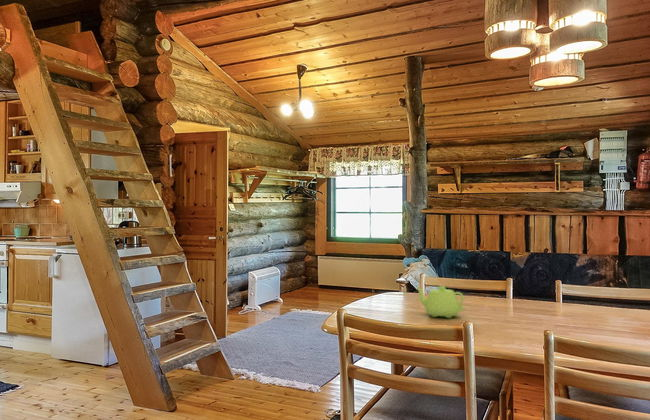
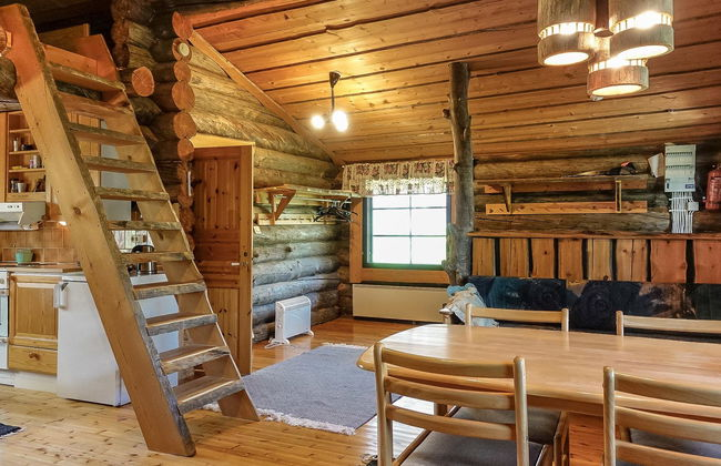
- teapot [414,285,466,319]
